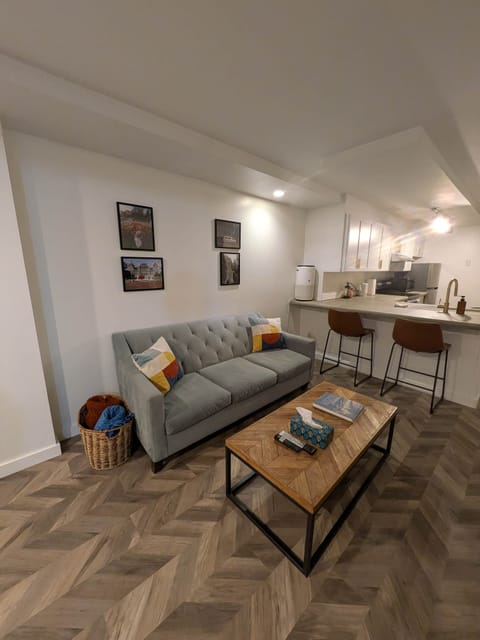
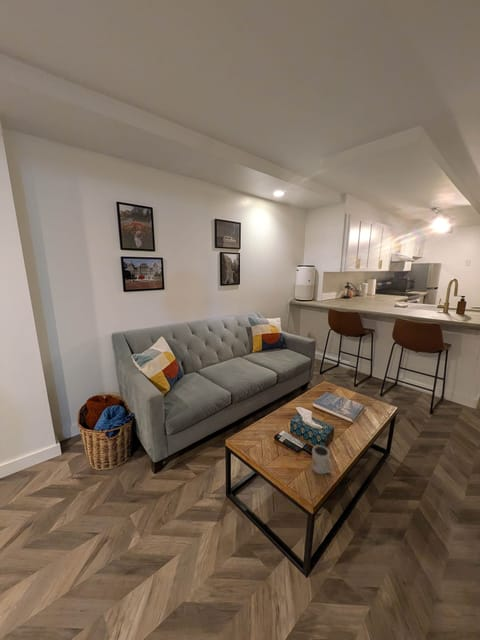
+ mug [311,444,335,475]
